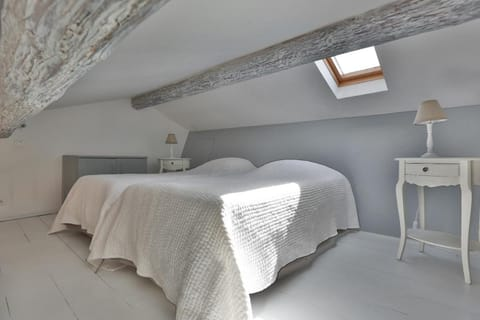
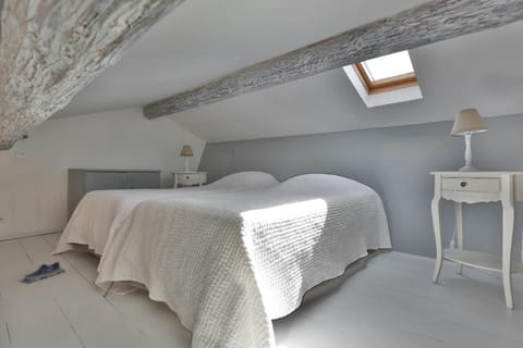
+ shoe [19,261,64,284]
